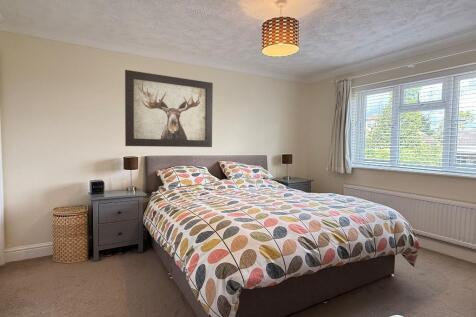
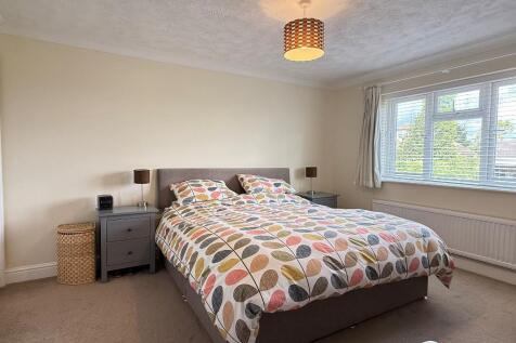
- wall art [124,69,214,148]
